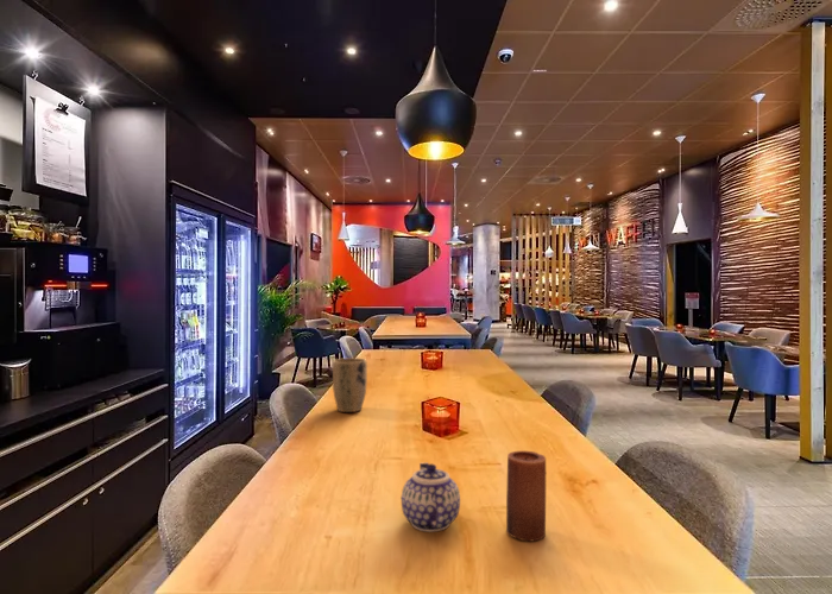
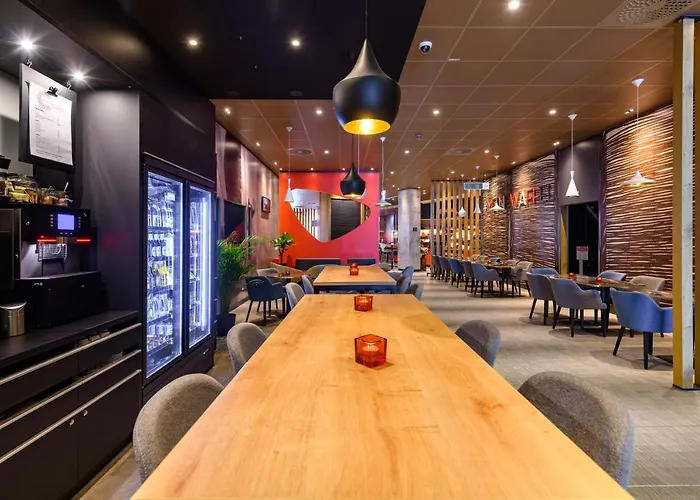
- plant pot [332,356,368,413]
- teapot [401,461,461,533]
- candle [505,449,548,543]
